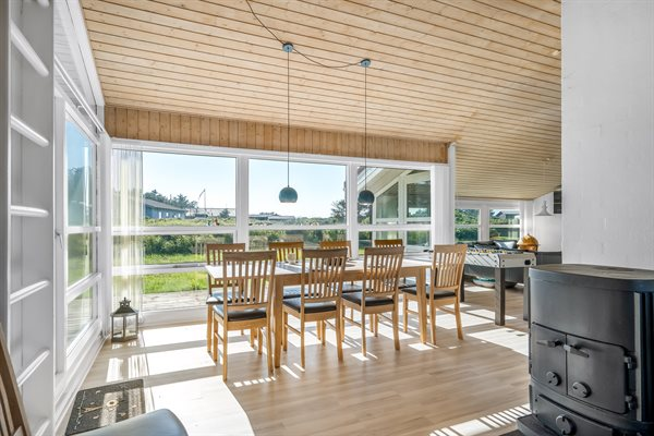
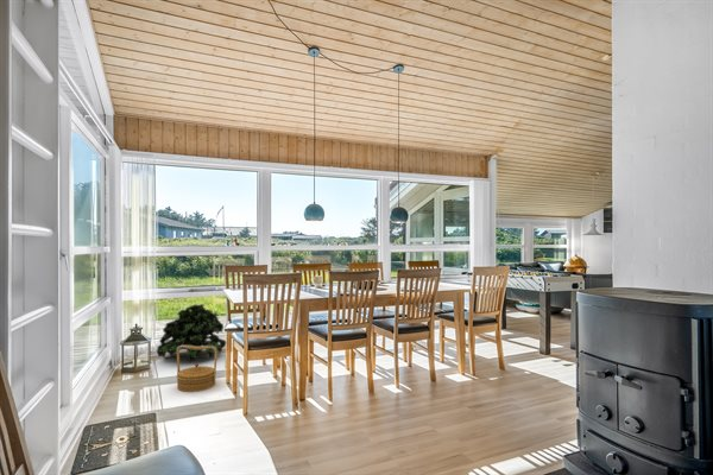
+ potted plant [156,303,227,363]
+ basket [176,346,219,393]
